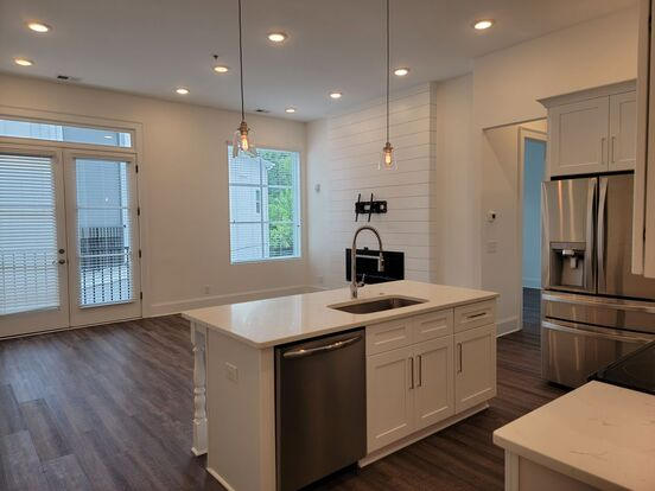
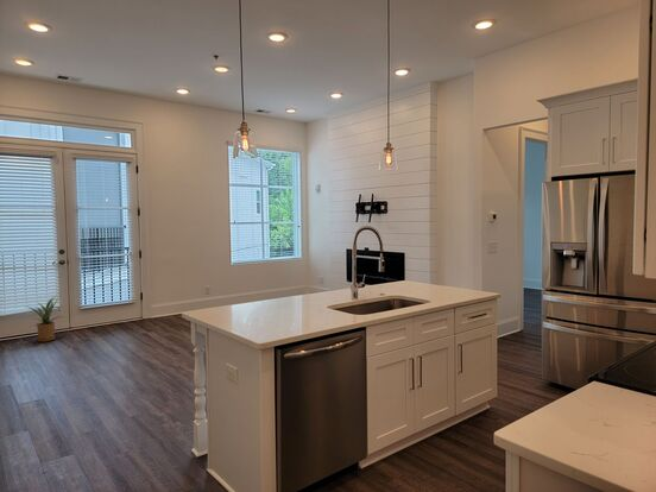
+ house plant [21,295,64,342]
